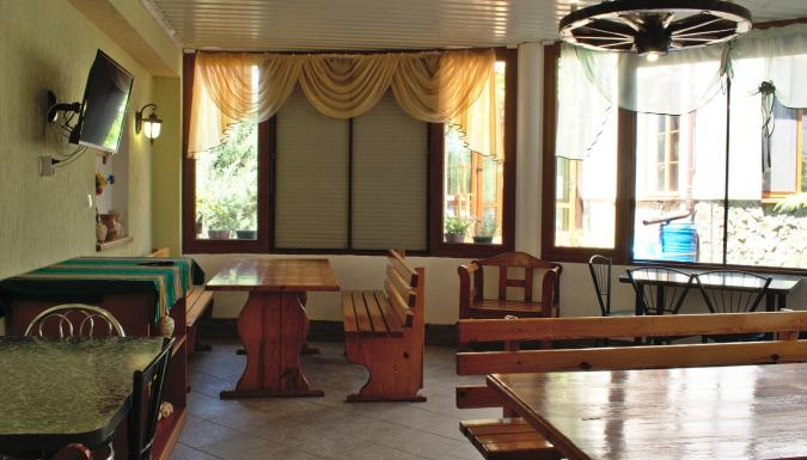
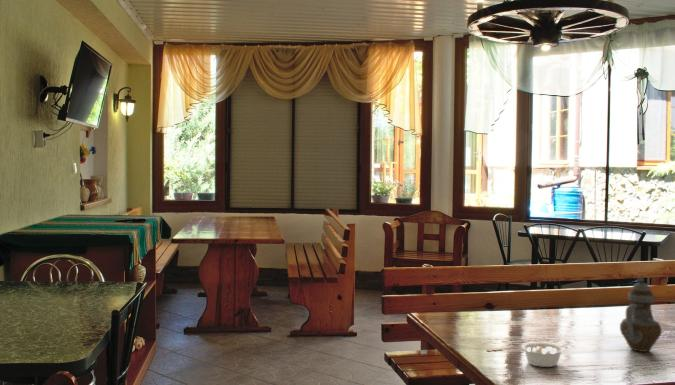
+ teapot [619,274,663,353]
+ legume [520,341,572,368]
